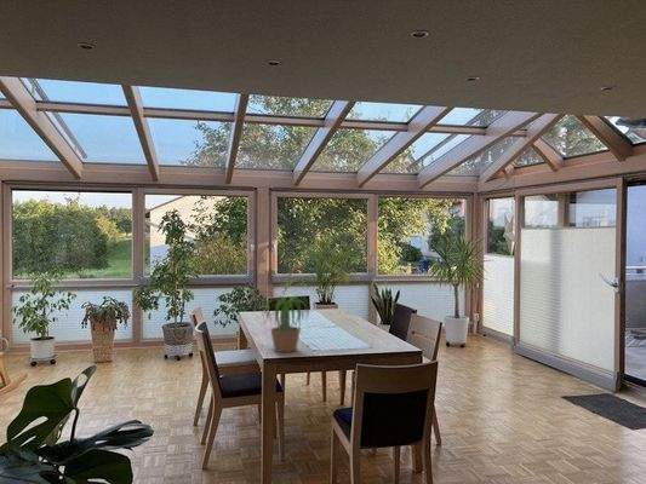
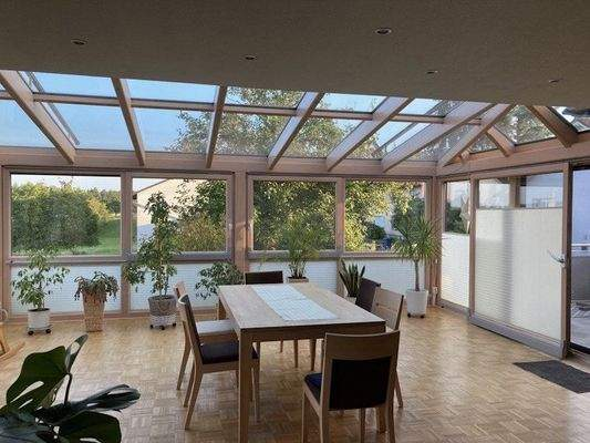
- potted plant [256,294,313,353]
